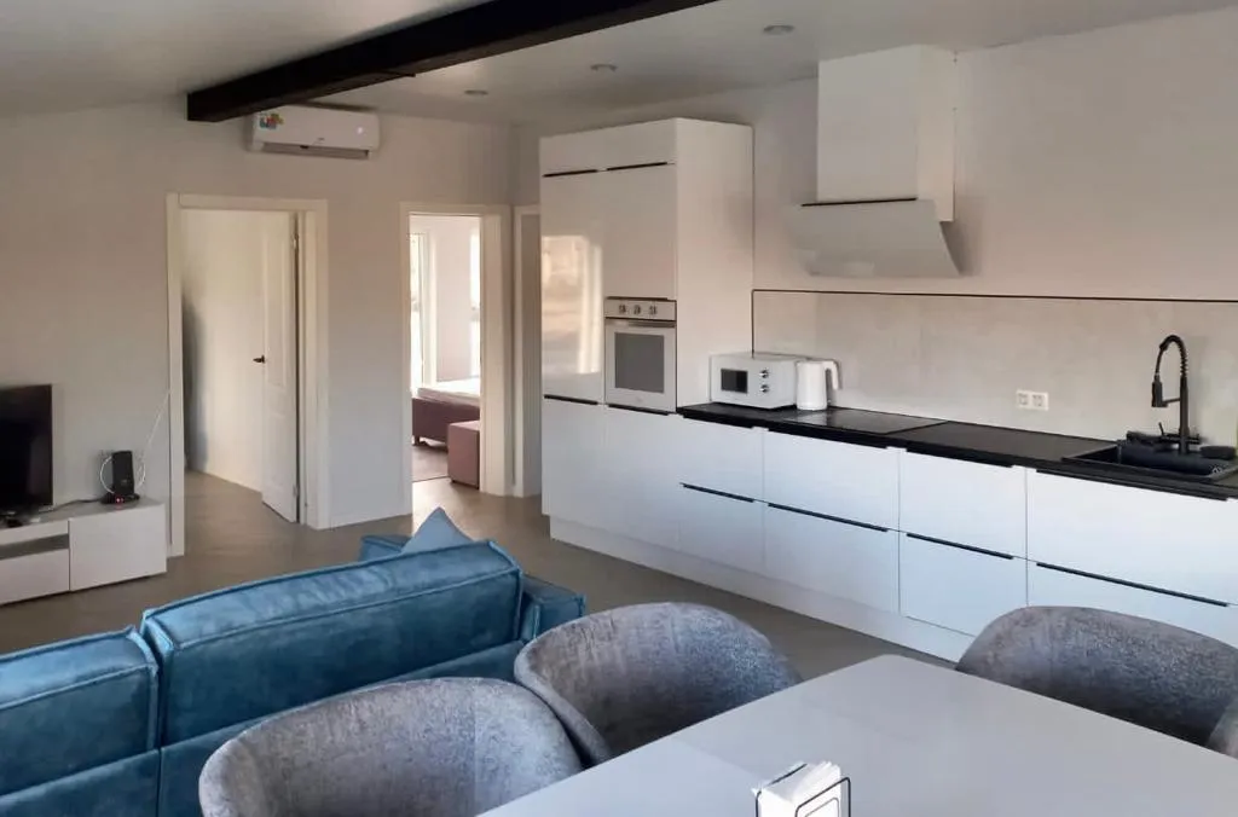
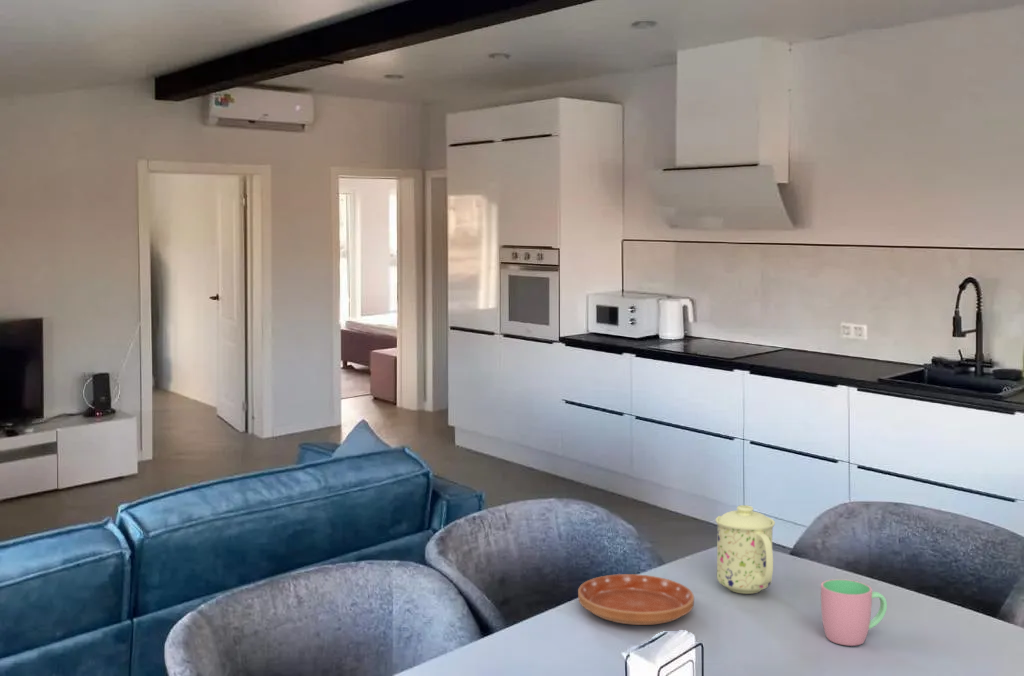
+ saucer [577,573,695,626]
+ cup [820,578,888,647]
+ mug [715,504,776,595]
